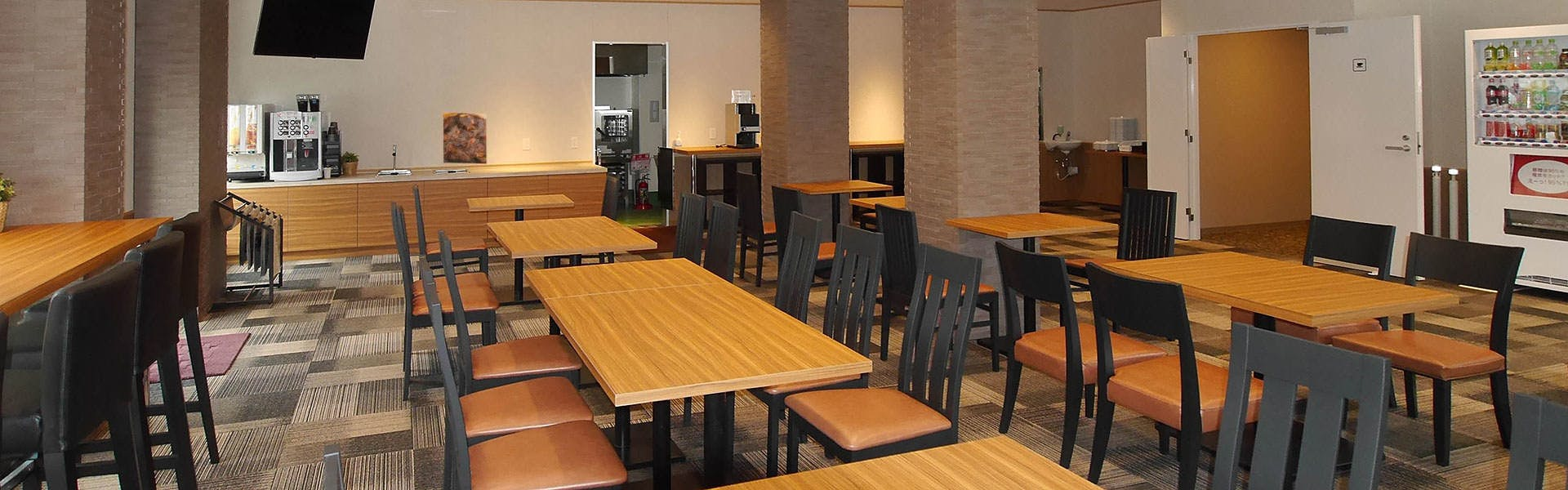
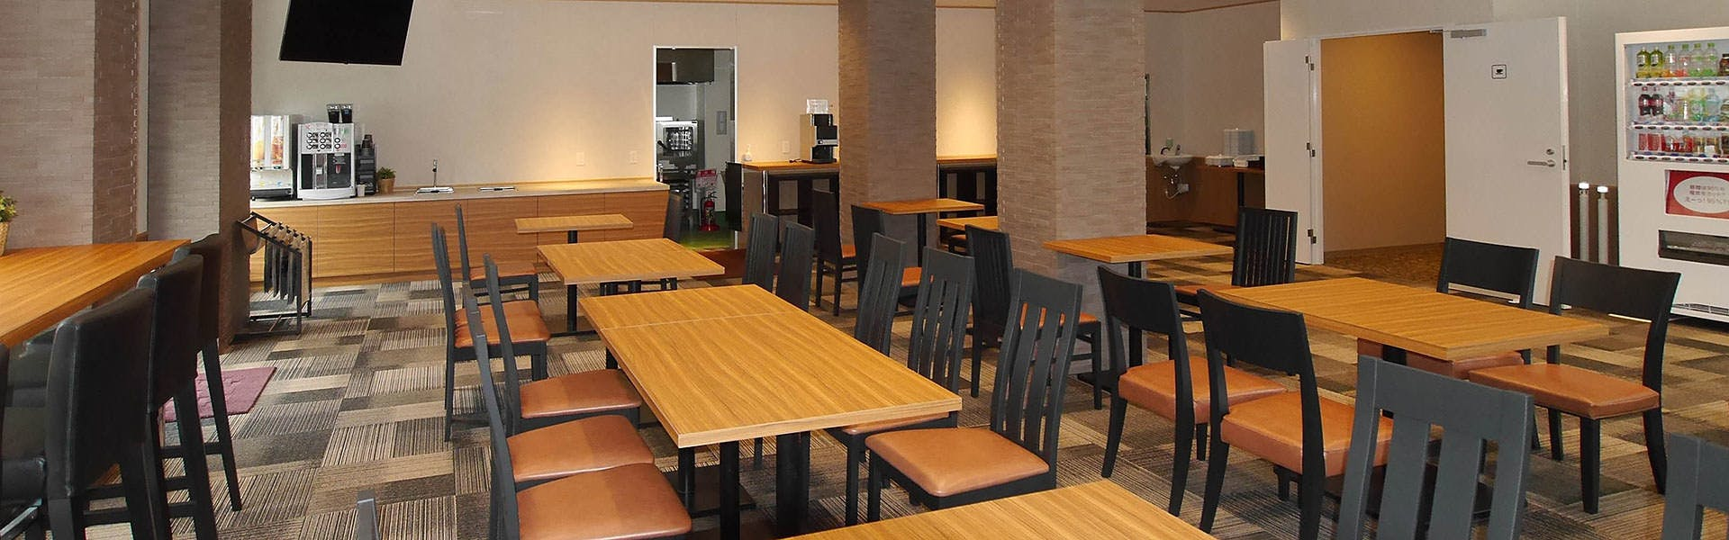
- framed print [442,111,488,165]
